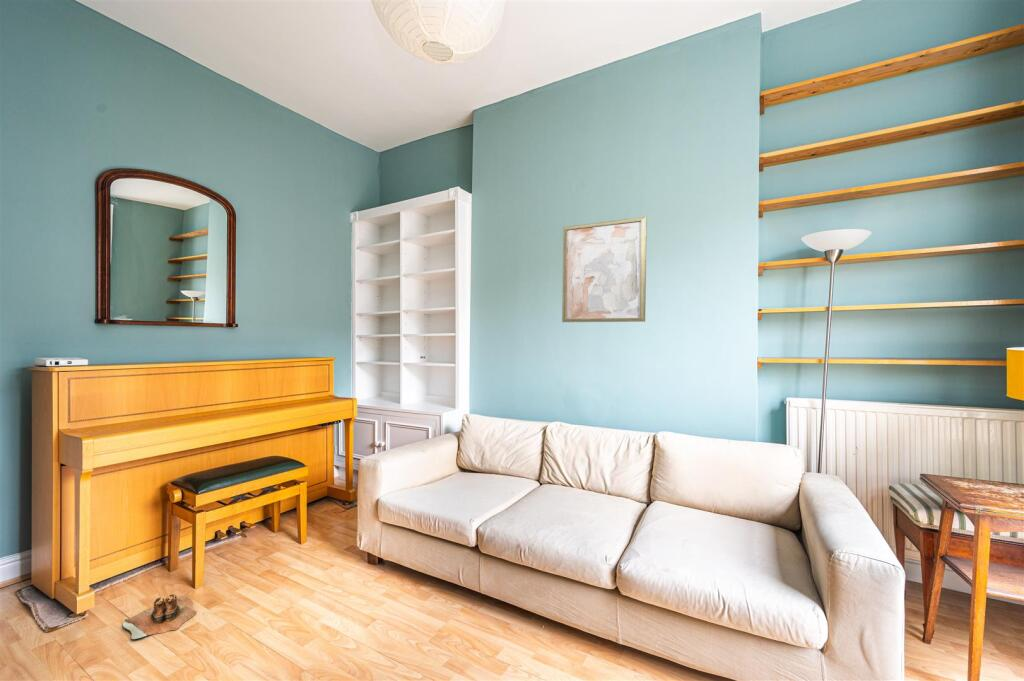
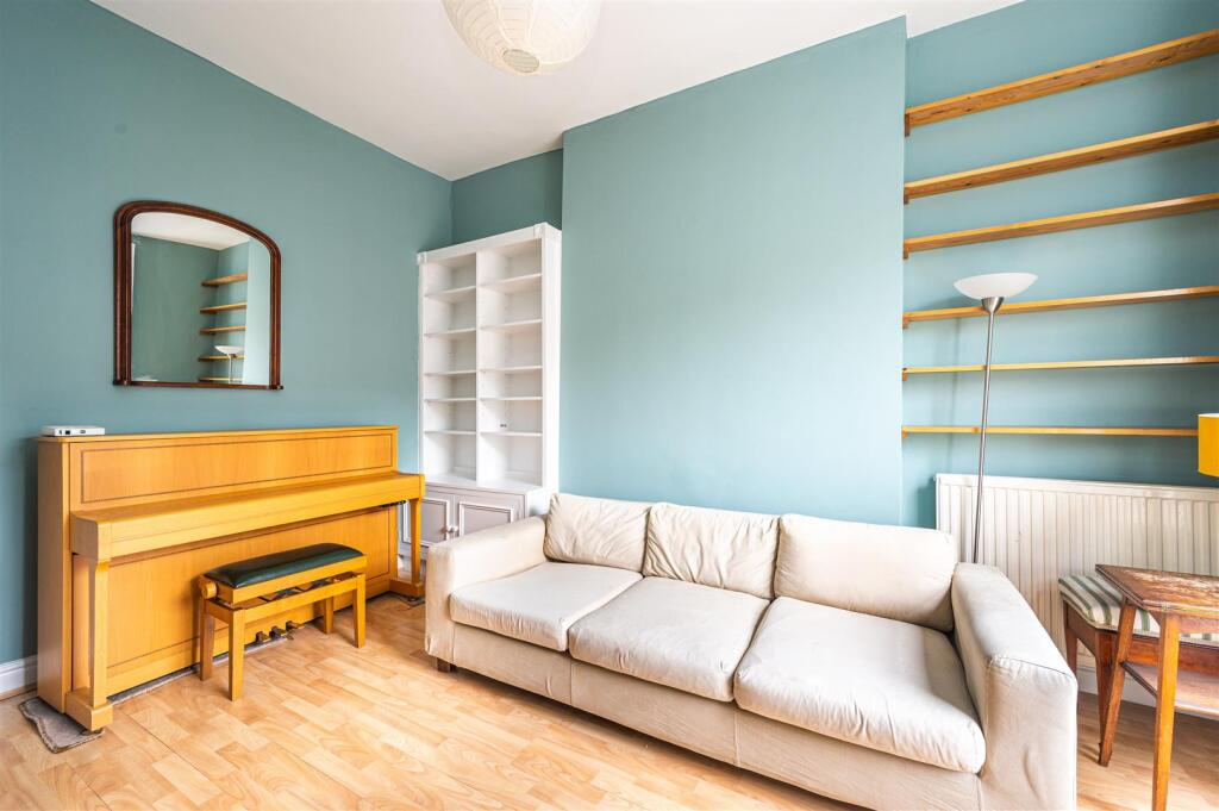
- boots [122,593,197,640]
- wall art [561,216,648,323]
